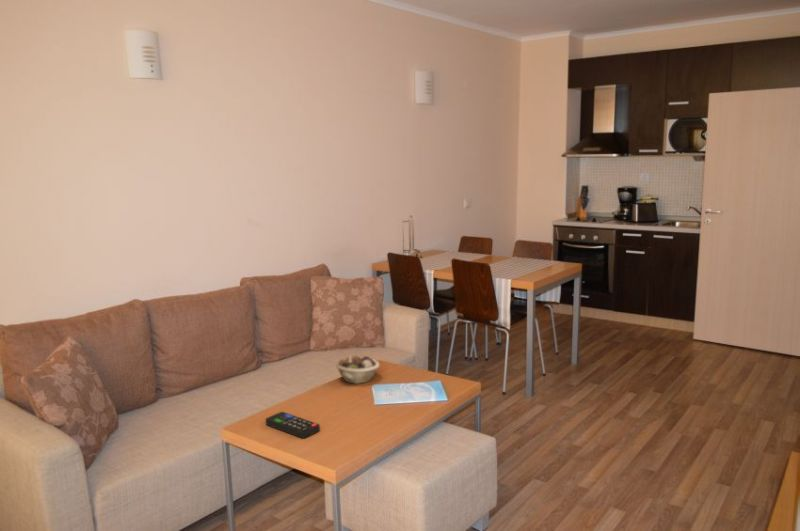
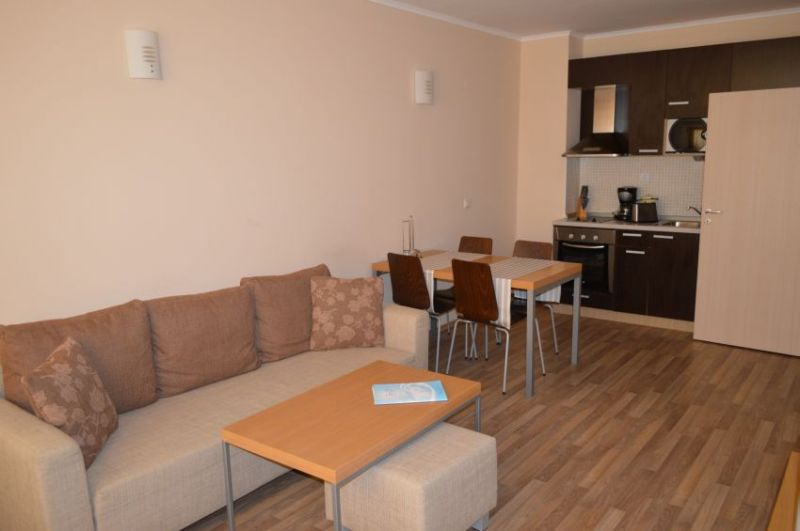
- remote control [265,411,321,439]
- succulent planter [335,354,380,385]
